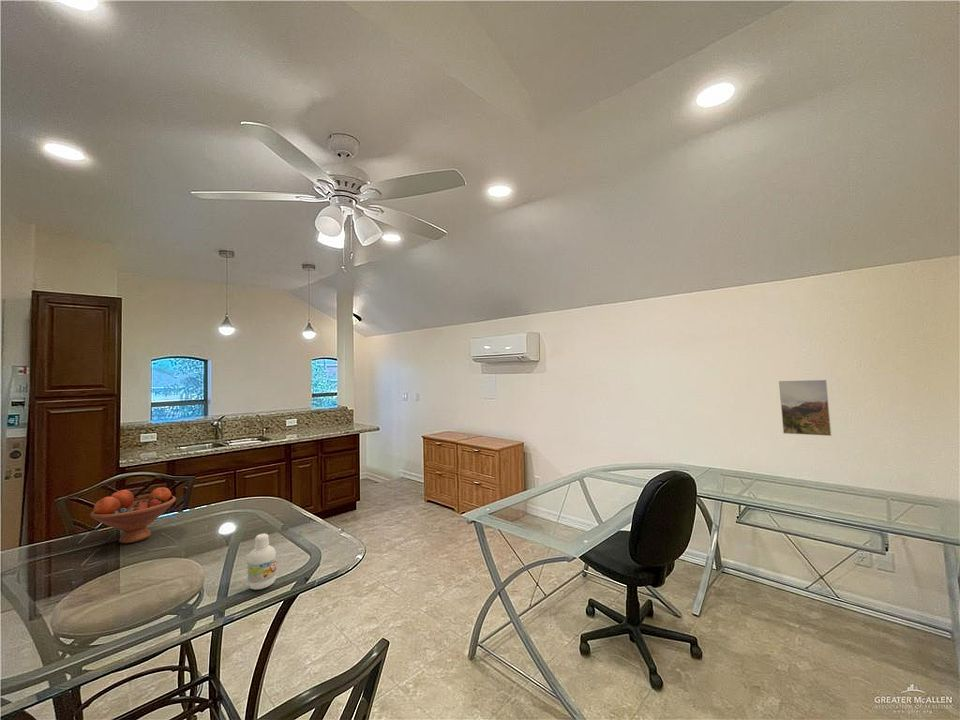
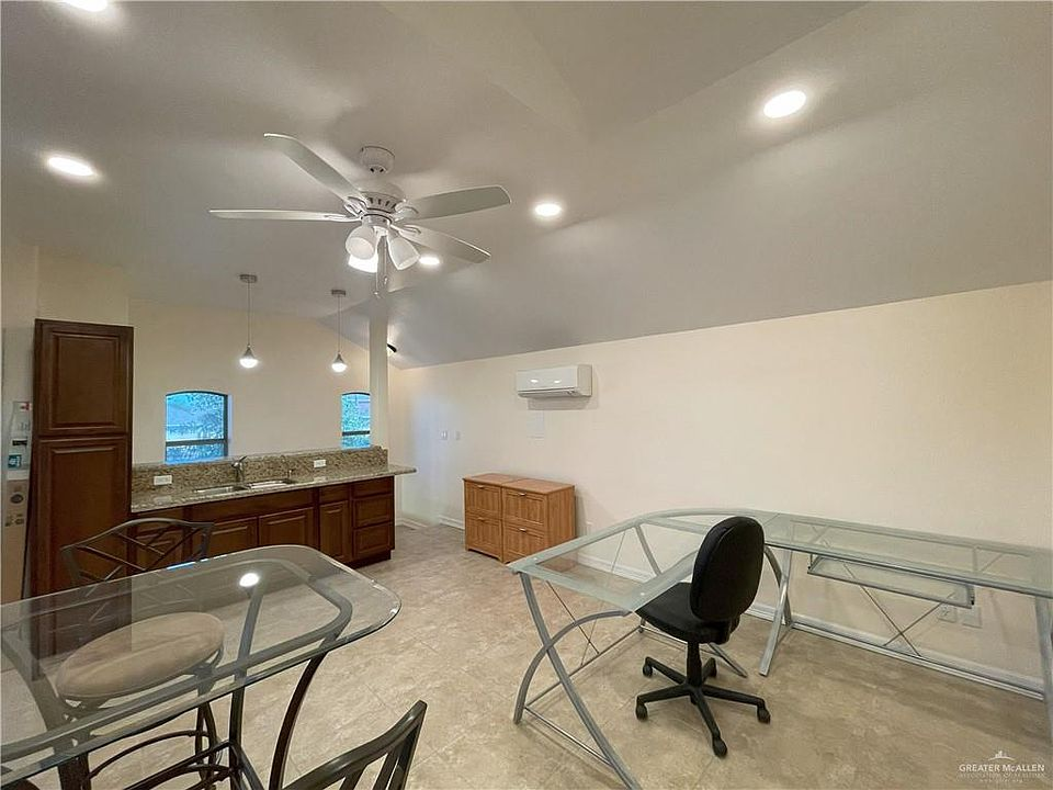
- fruit bowl [89,486,177,544]
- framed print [778,379,832,437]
- bottle [247,533,278,590]
